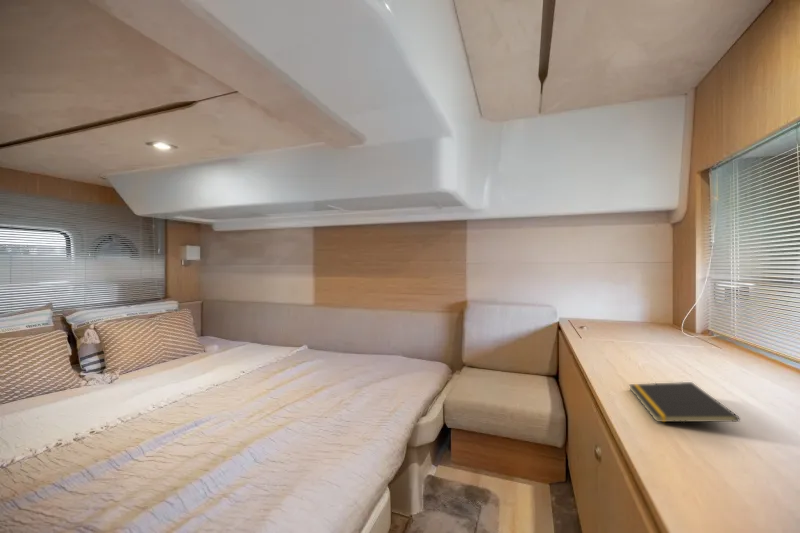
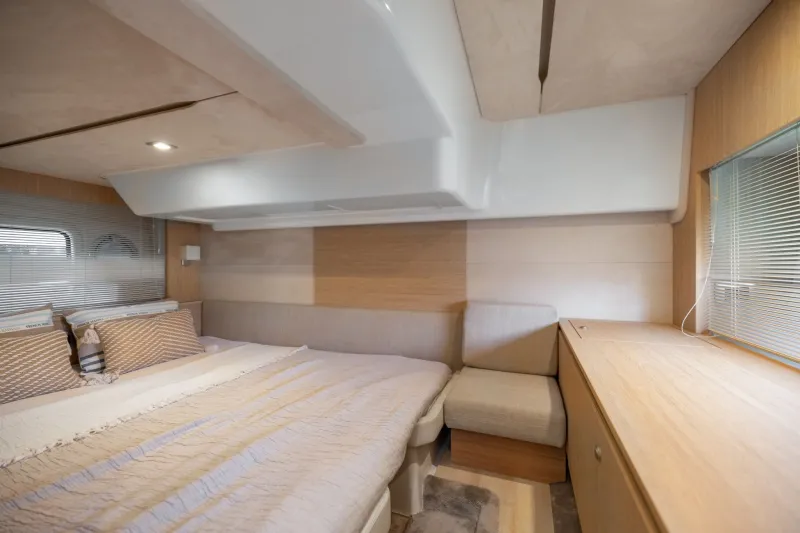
- notepad [628,381,741,423]
